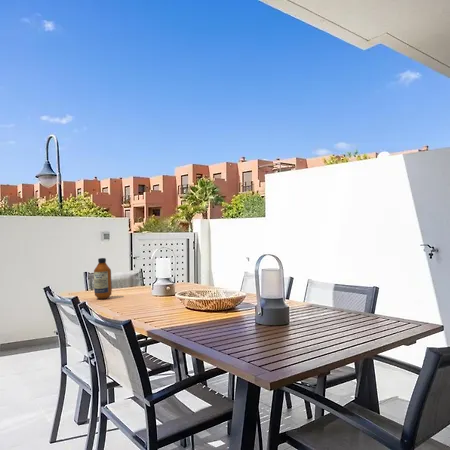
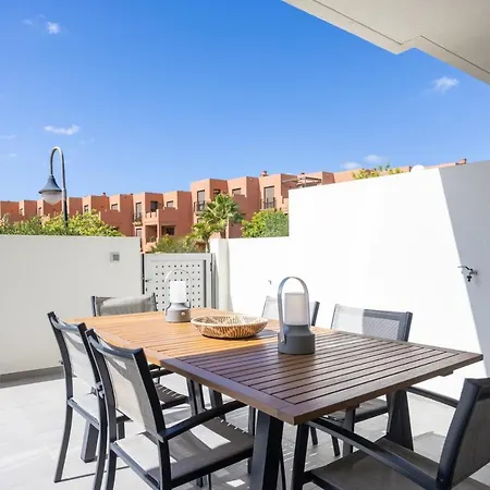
- bottle [93,257,113,300]
